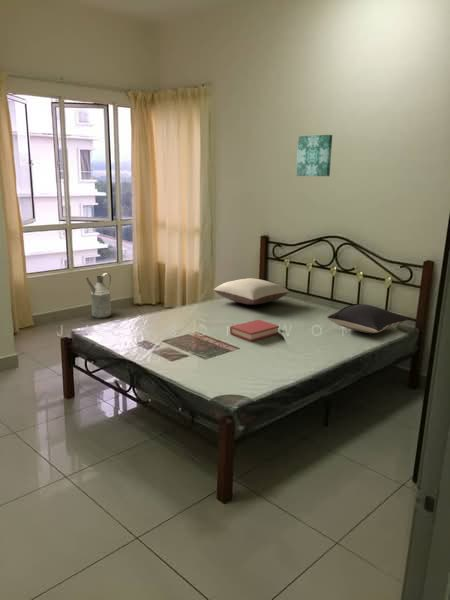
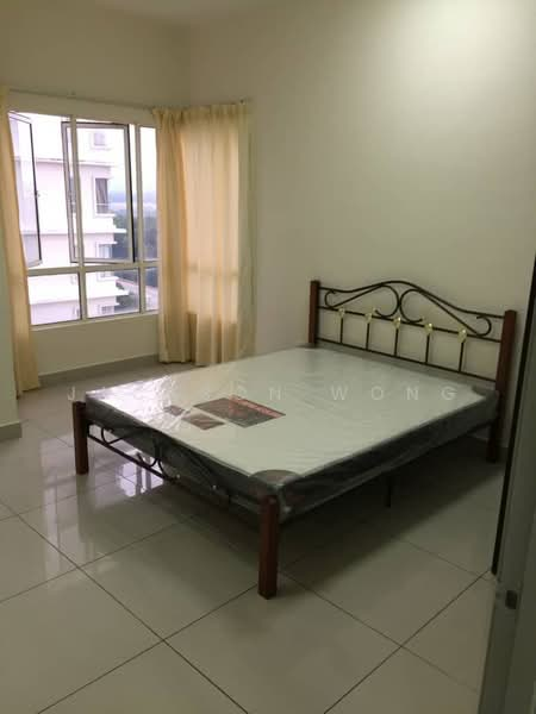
- watering can [85,272,112,319]
- pillow [326,303,409,334]
- pillow [213,277,290,306]
- wall art [295,134,333,177]
- hardback book [229,319,280,342]
